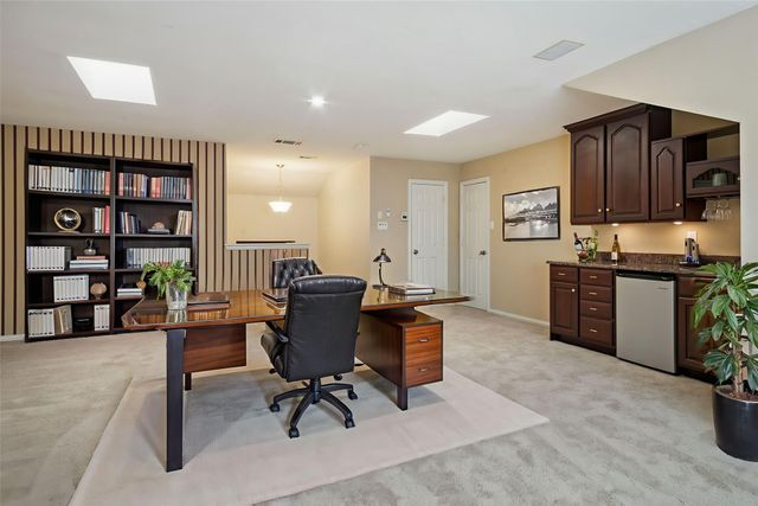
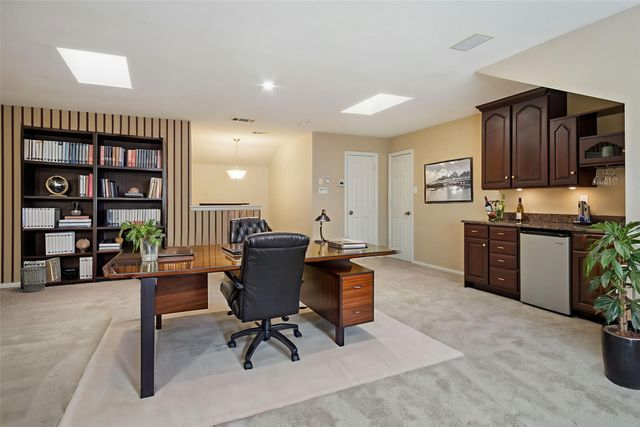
+ wastebasket [19,265,49,293]
